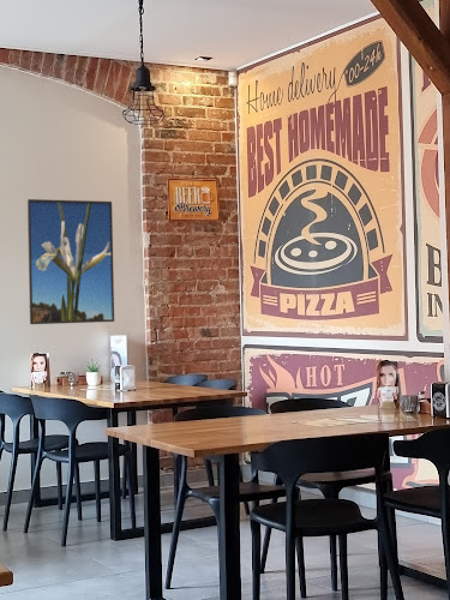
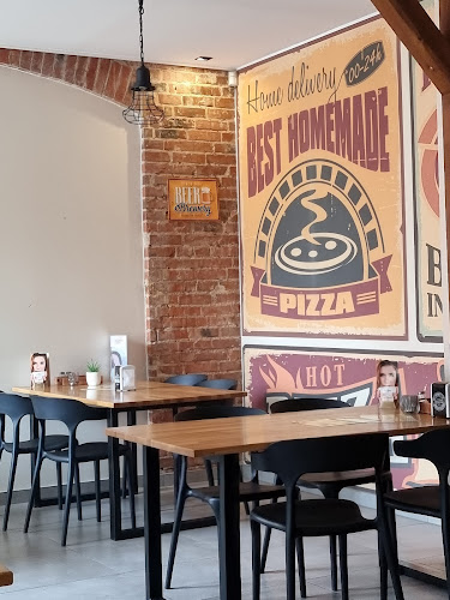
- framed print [26,198,115,325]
